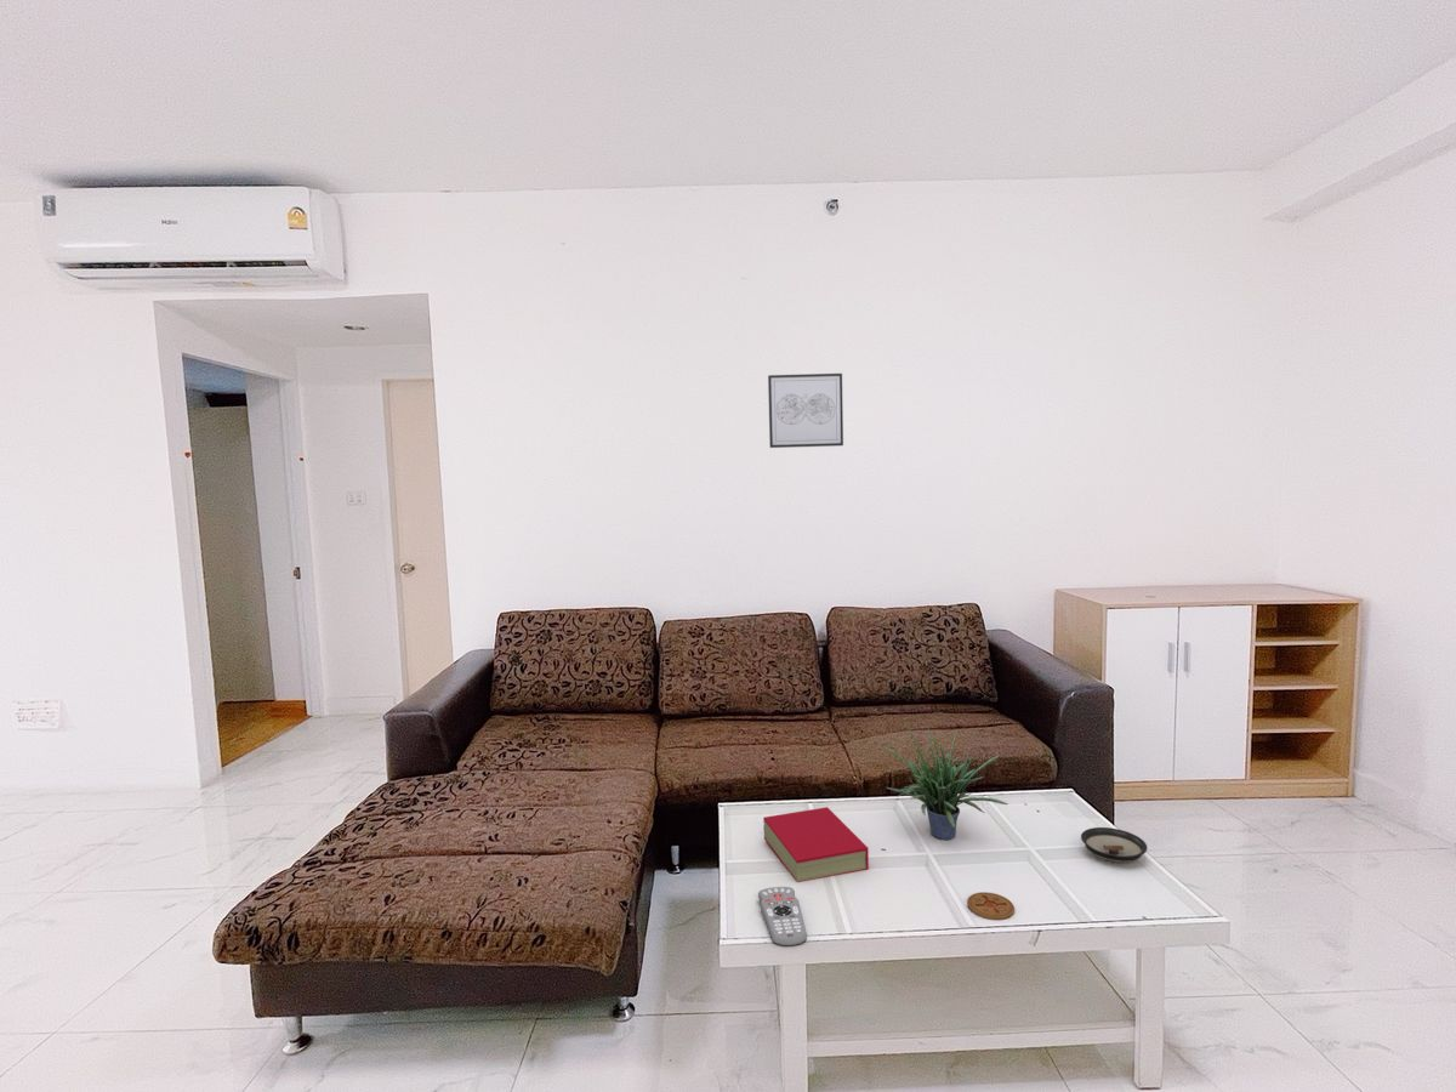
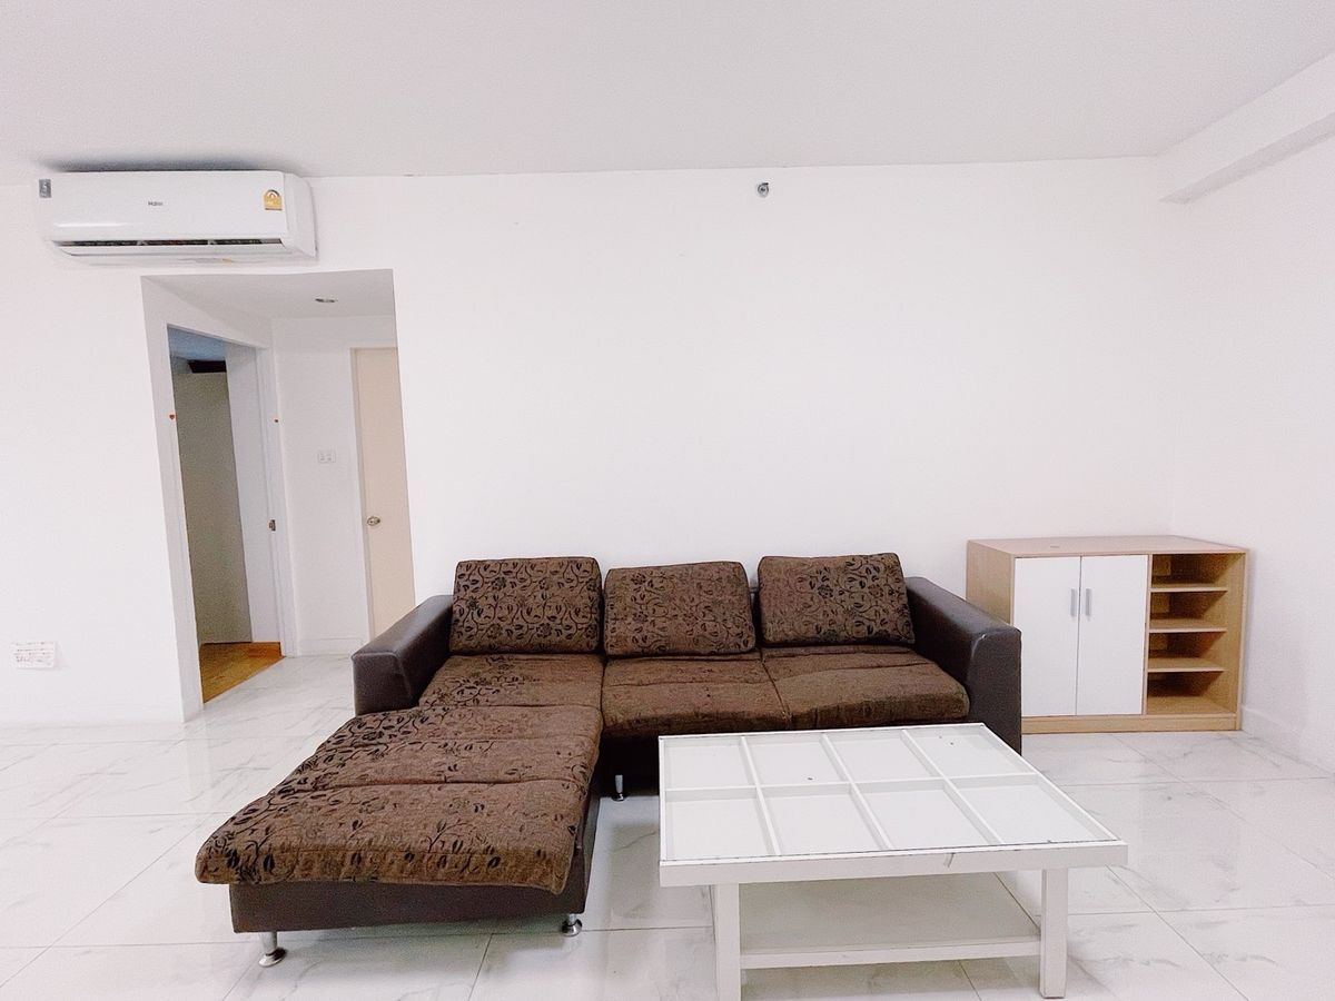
- remote control [757,886,808,948]
- wall art [767,372,844,449]
- coaster [966,891,1016,921]
- potted plant [882,717,1009,841]
- saucer [1080,826,1148,864]
- book [762,806,870,883]
